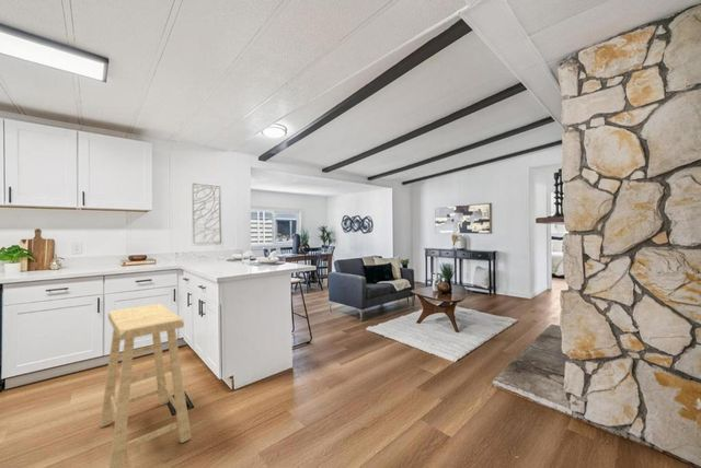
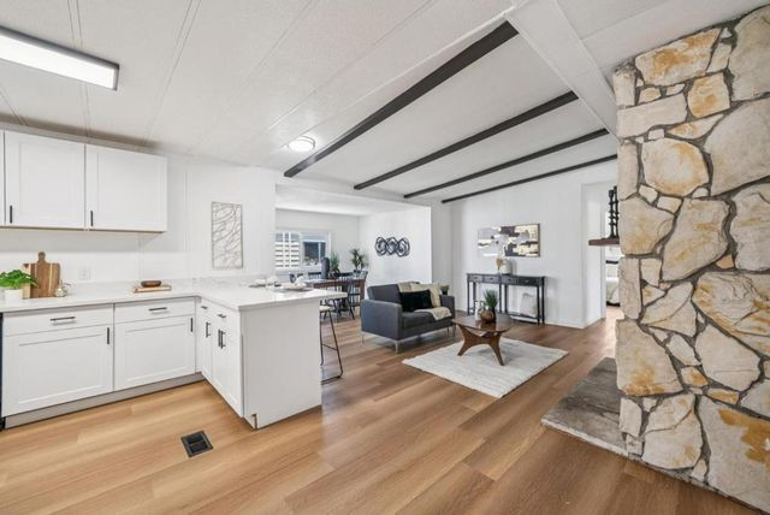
- stool [99,303,192,468]
